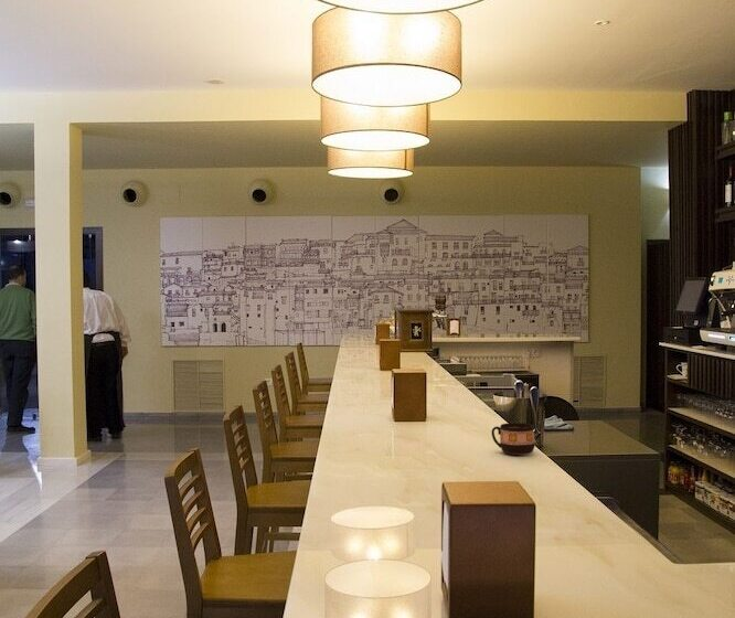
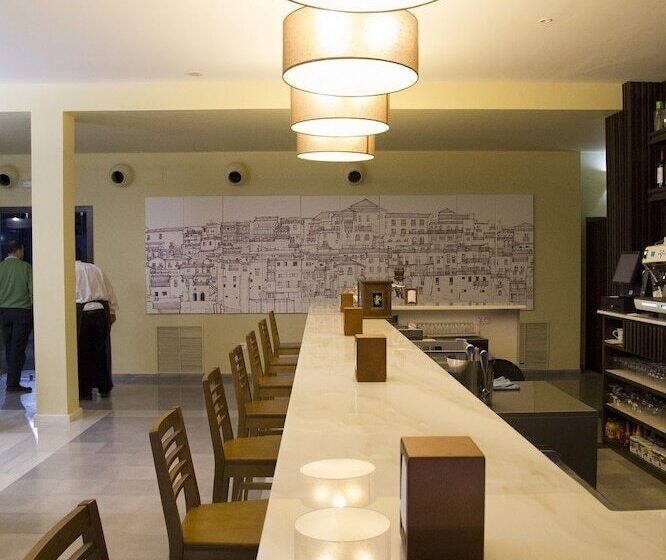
- cup [491,422,536,456]
